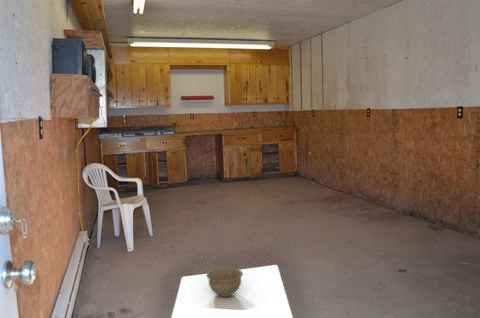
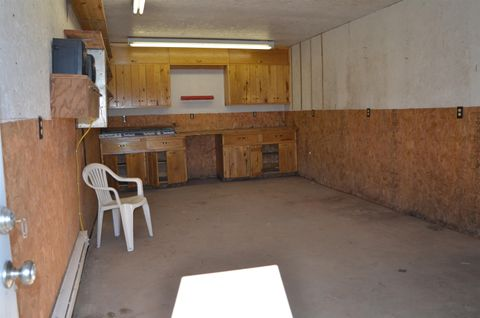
- bowl [205,267,244,298]
